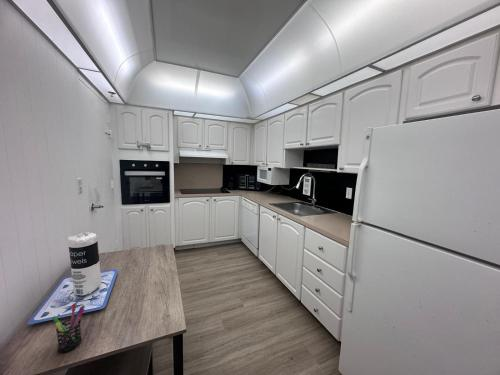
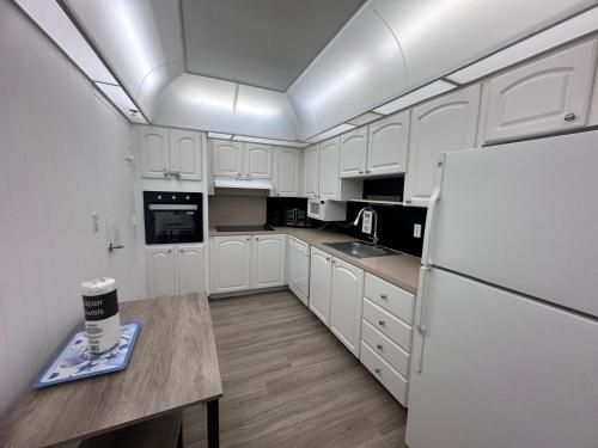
- pen holder [51,302,86,354]
